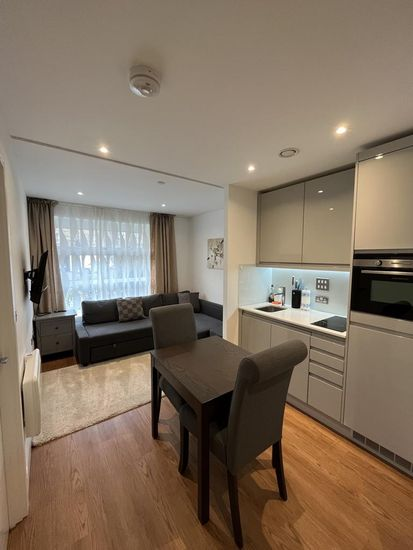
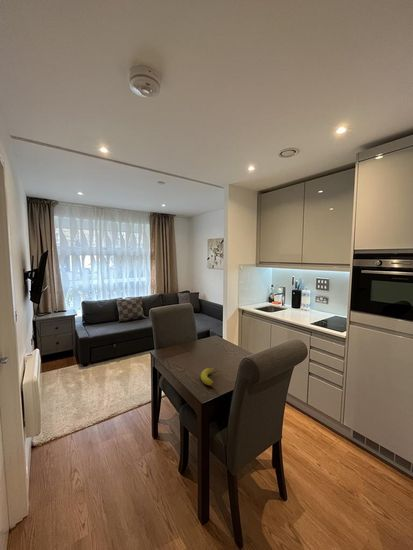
+ fruit [200,367,218,386]
